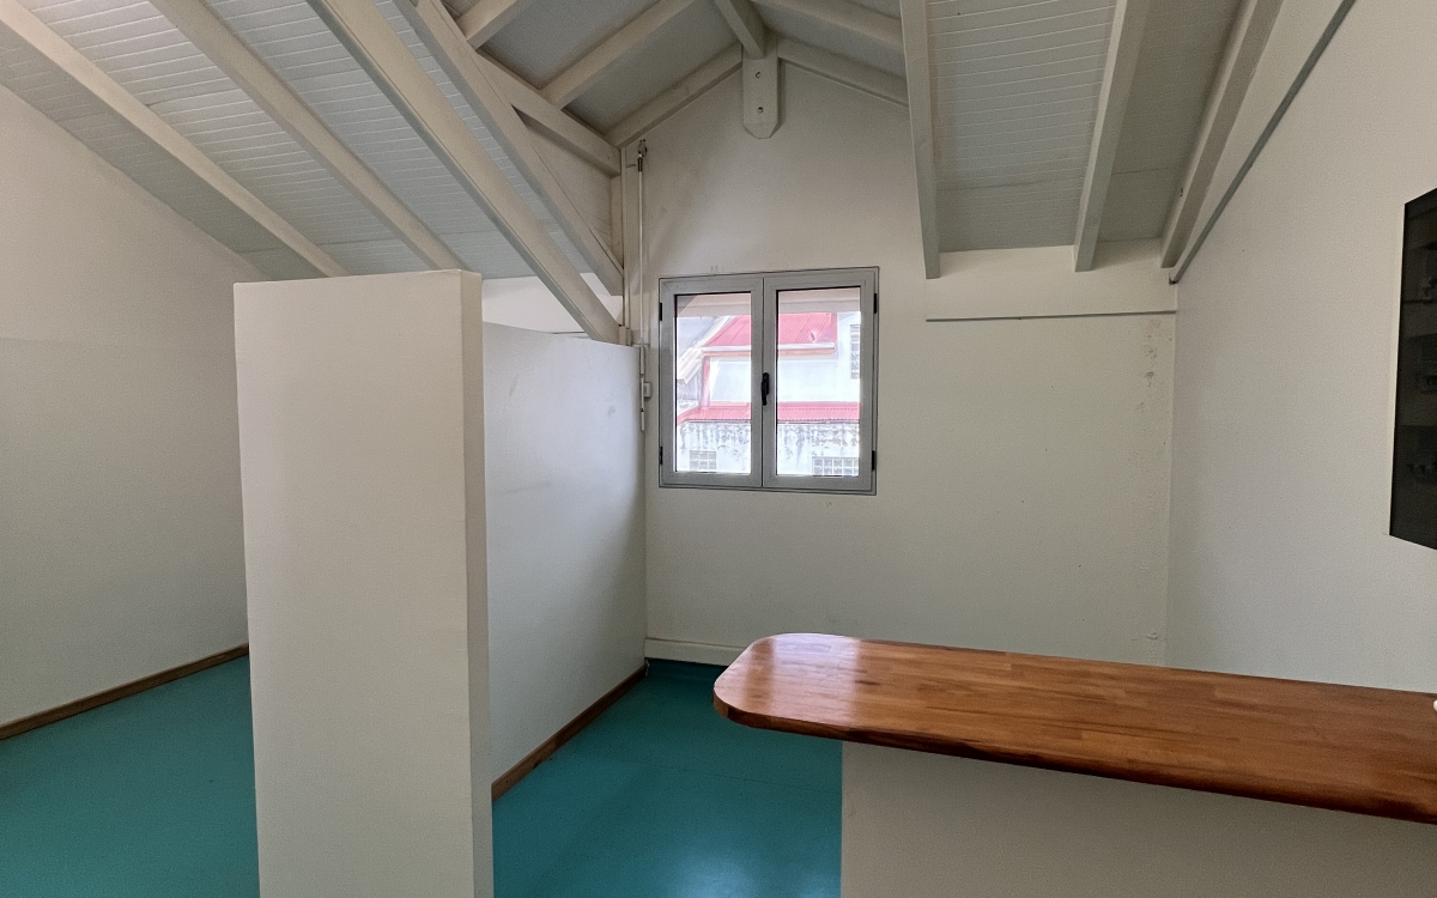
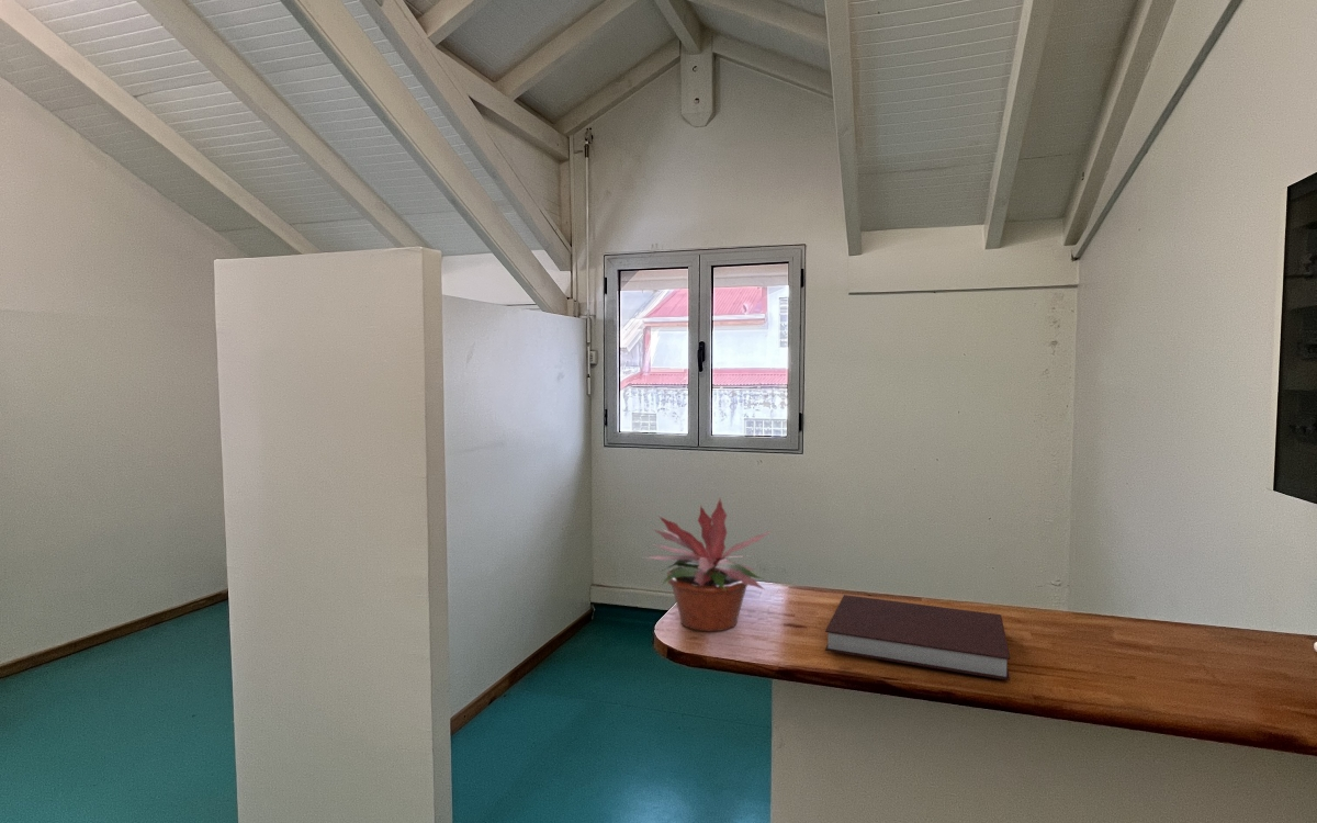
+ notebook [824,594,1012,681]
+ potted plant [643,498,773,632]
